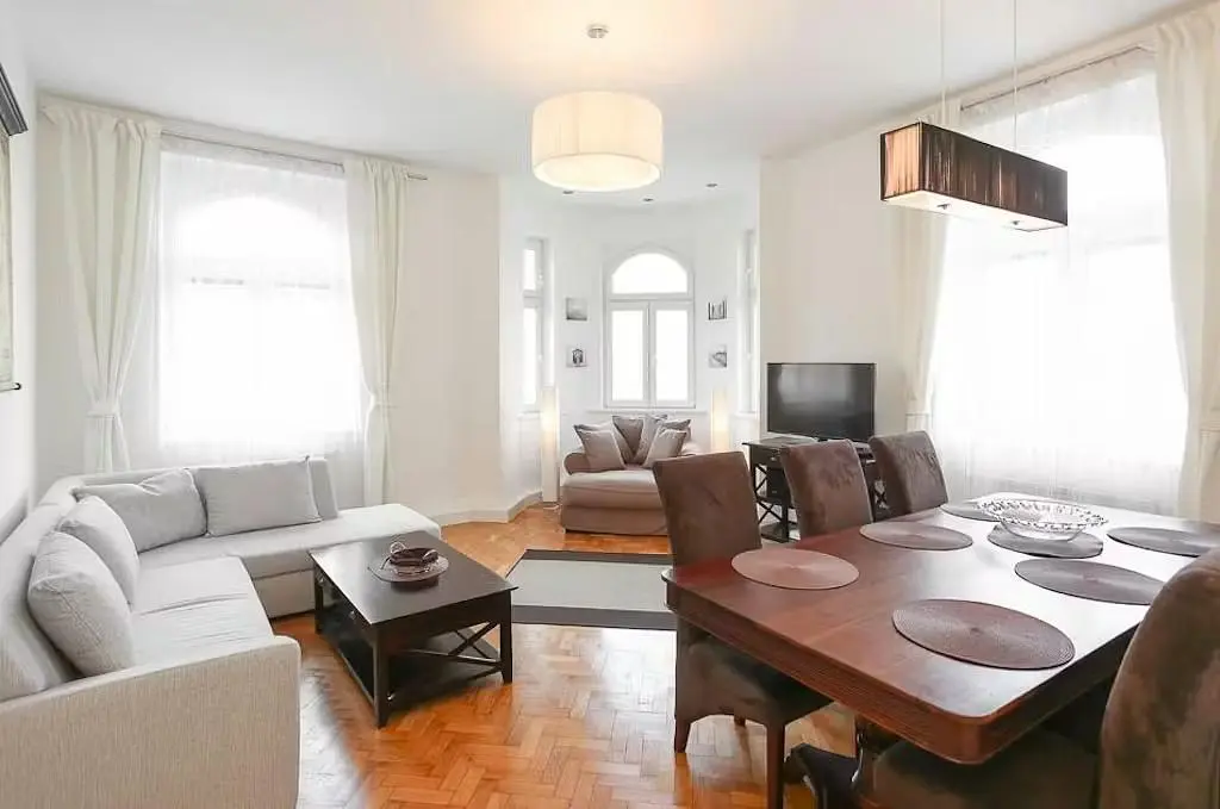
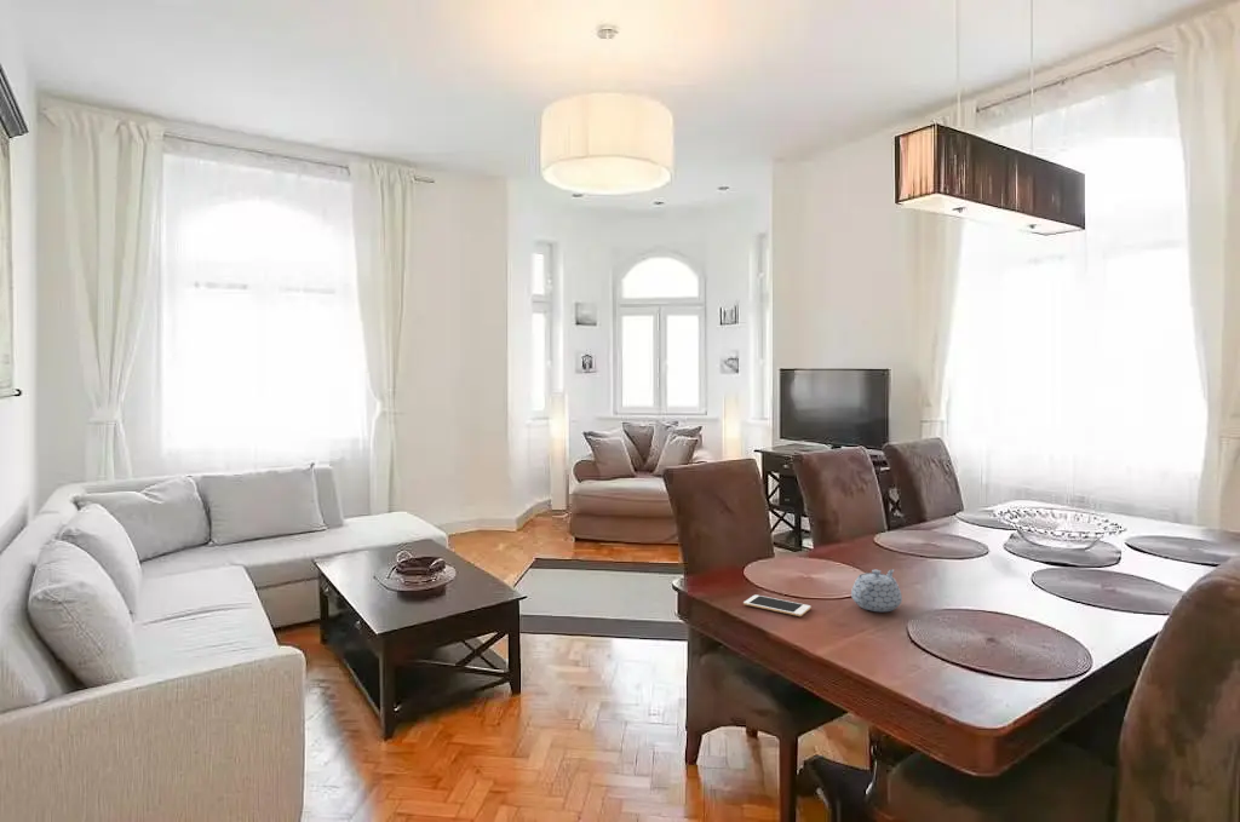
+ cell phone [742,593,813,617]
+ teapot [850,569,903,613]
